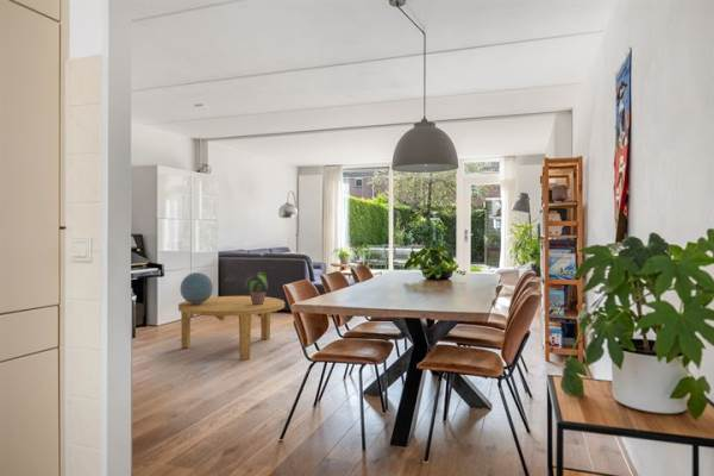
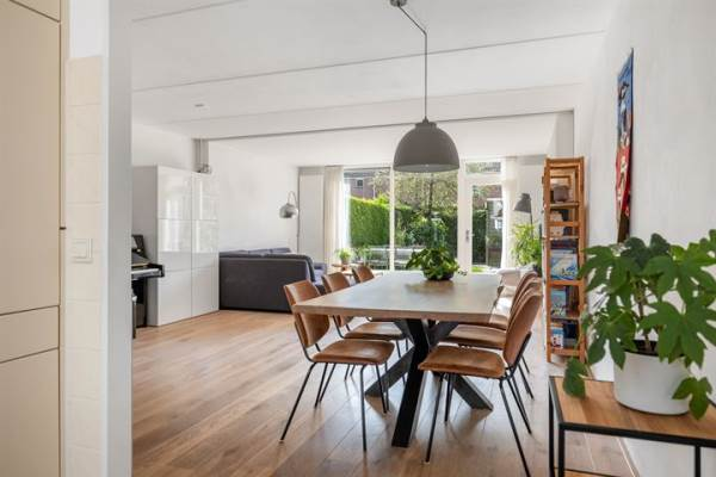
- potted plant [244,271,269,305]
- coffee table [177,295,286,362]
- decorative orb [178,271,214,305]
